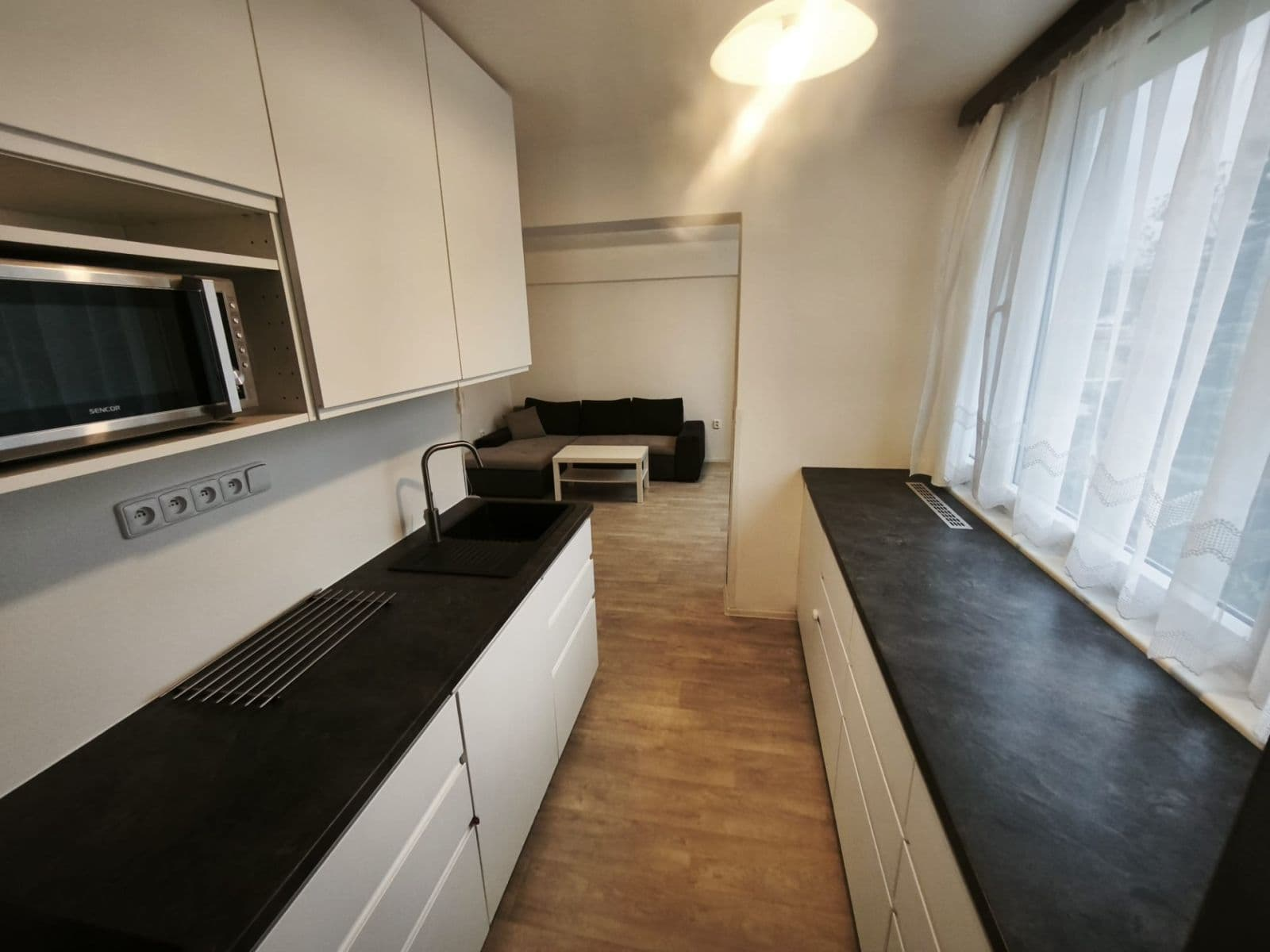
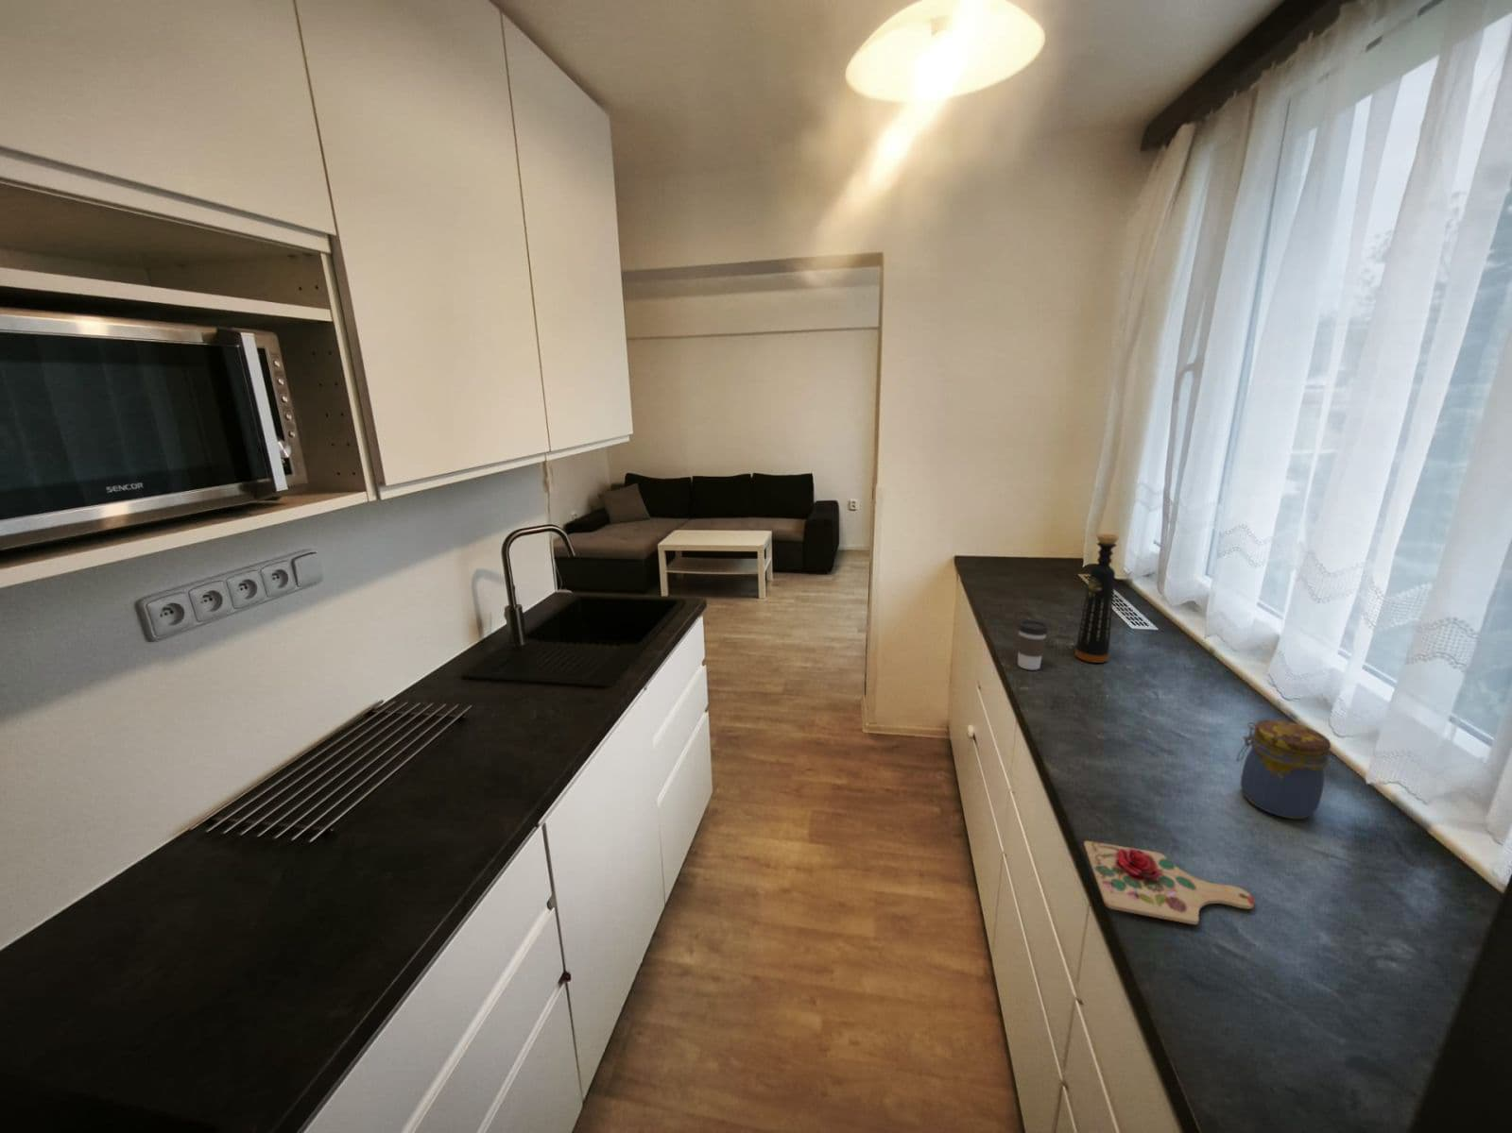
+ bottle [1074,532,1120,664]
+ jar [1236,719,1331,820]
+ coffee cup [1017,619,1049,670]
+ cutting board [1083,840,1255,925]
